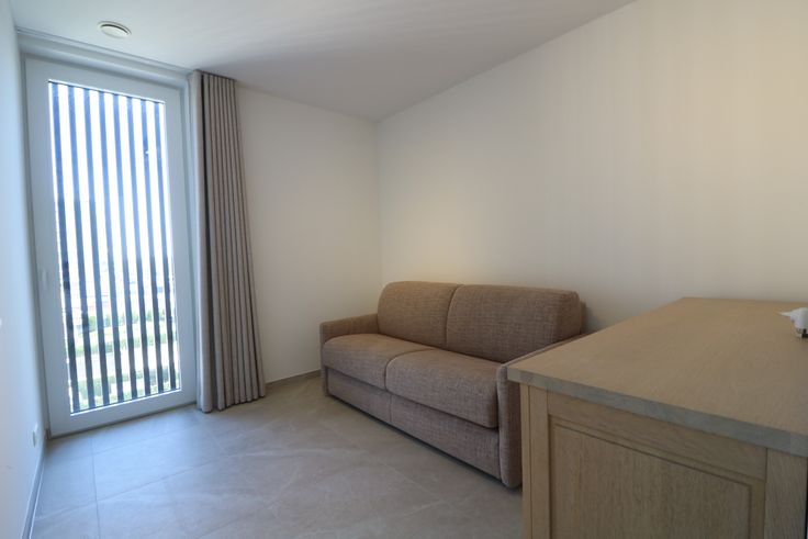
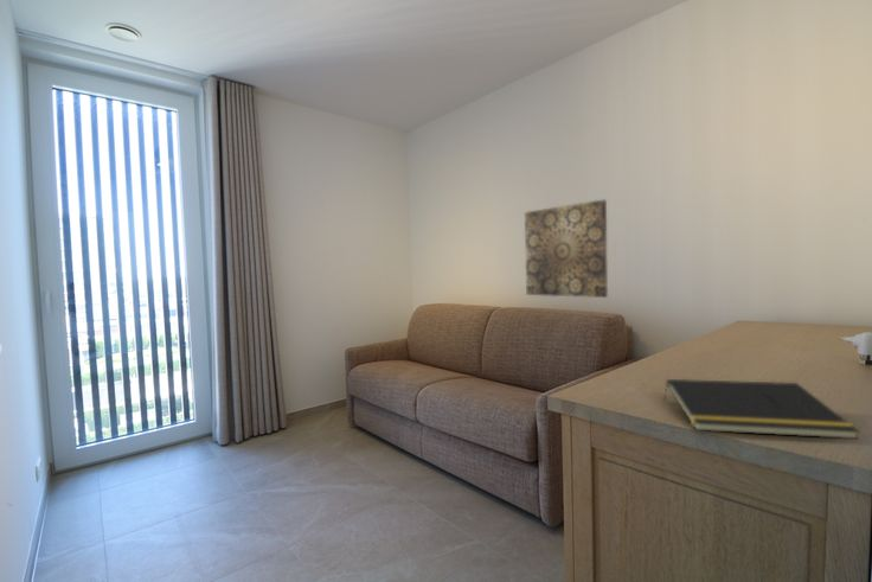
+ notepad [662,378,860,440]
+ wall art [524,199,609,299]
